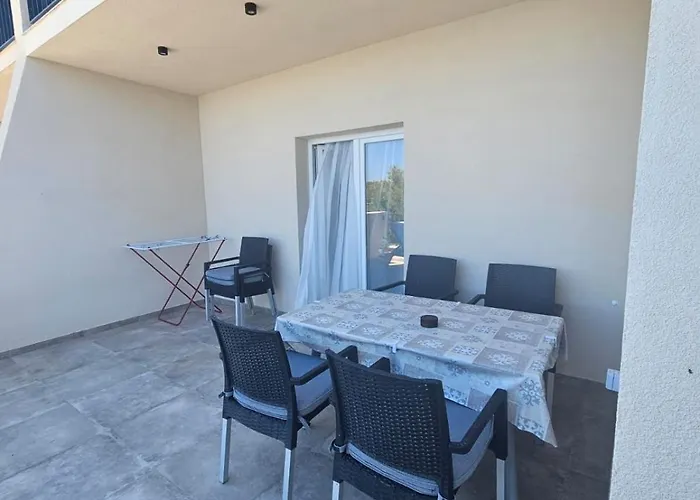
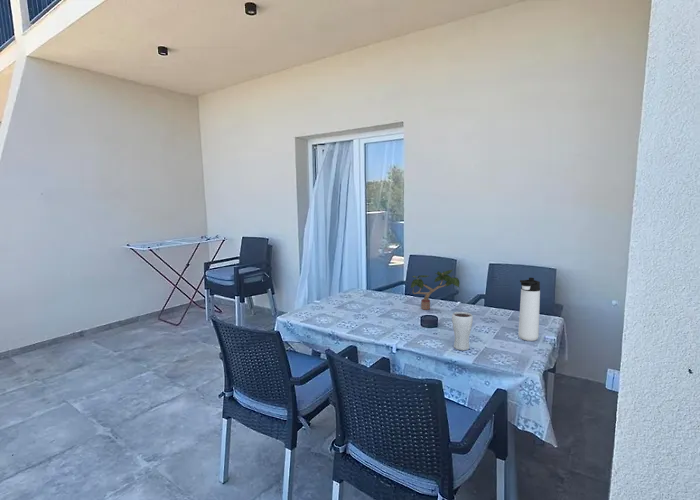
+ thermos bottle [517,277,541,342]
+ potted plant [409,268,461,311]
+ drinking glass [451,311,474,351]
